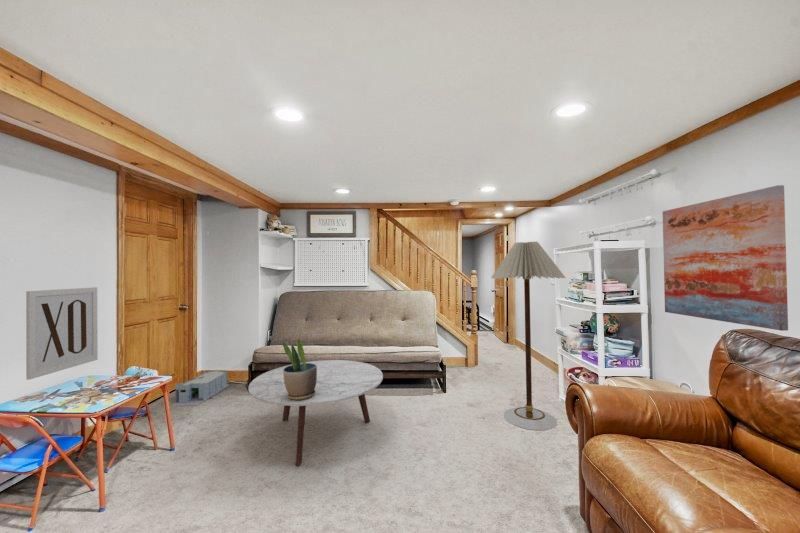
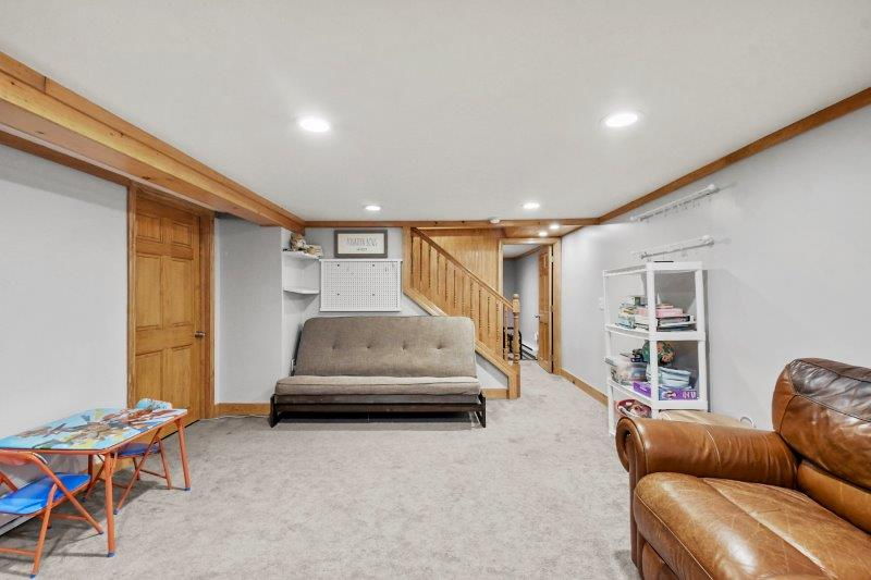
- wall art [25,286,99,381]
- coffee table [247,359,384,467]
- floor lamp [490,241,566,431]
- storage bin [171,369,230,407]
- potted plant [282,338,317,400]
- wall art [662,184,789,332]
